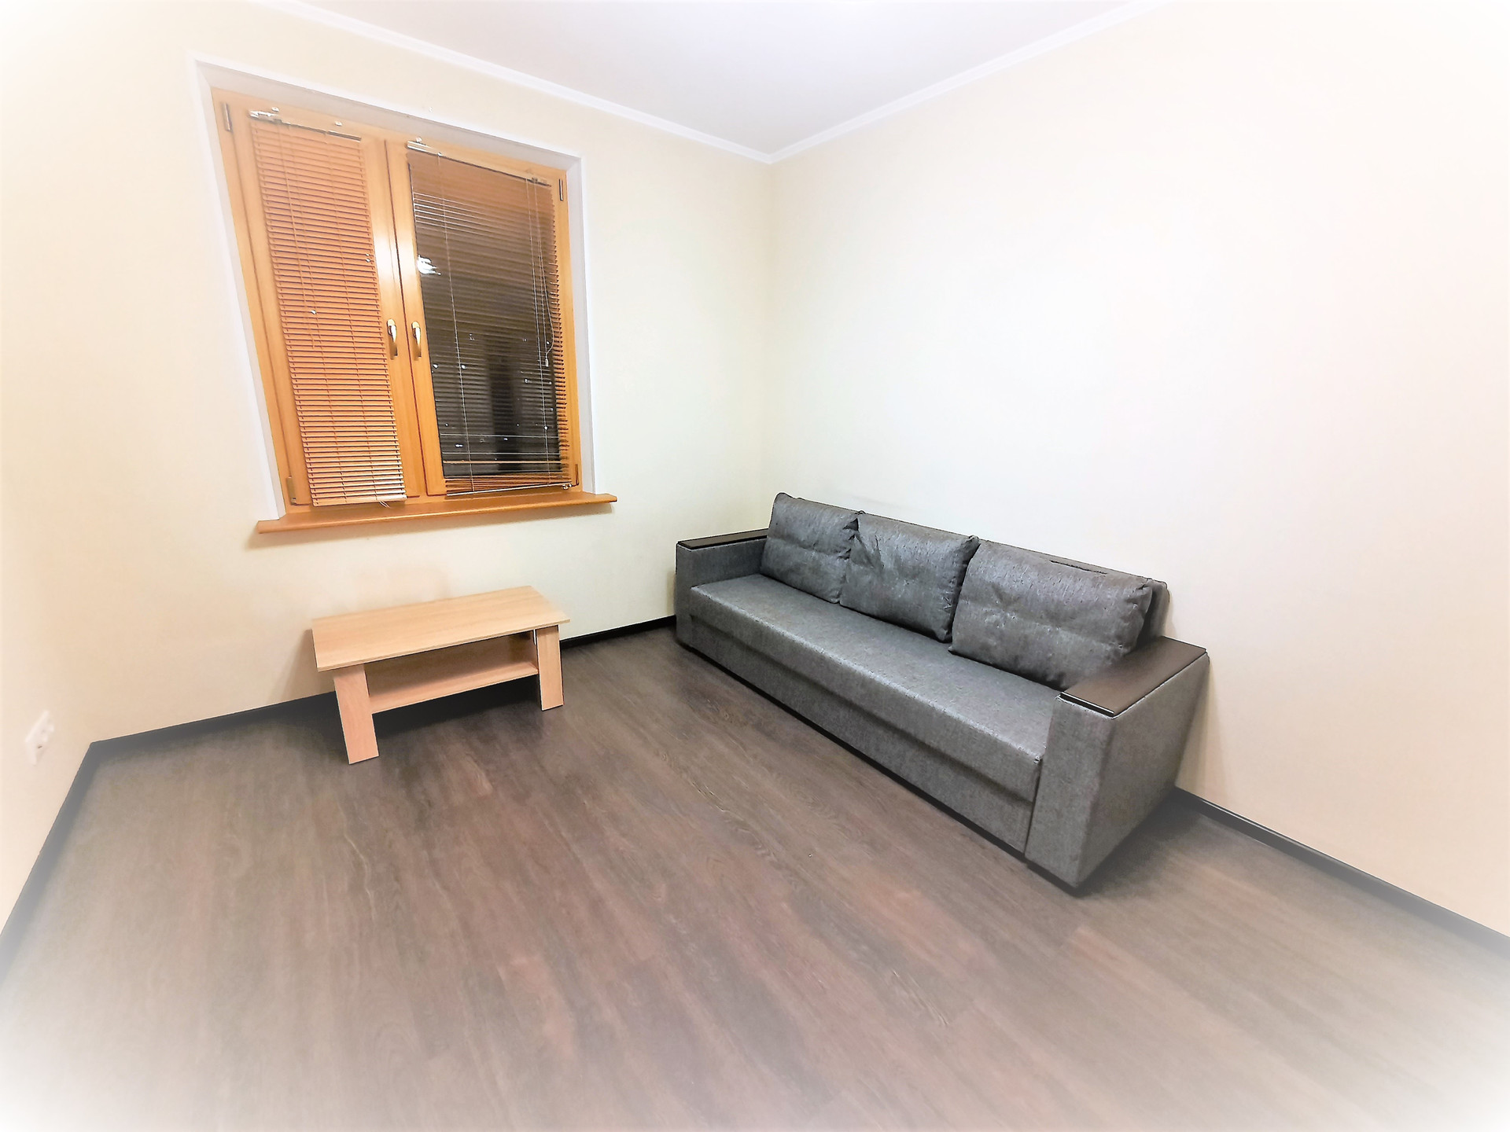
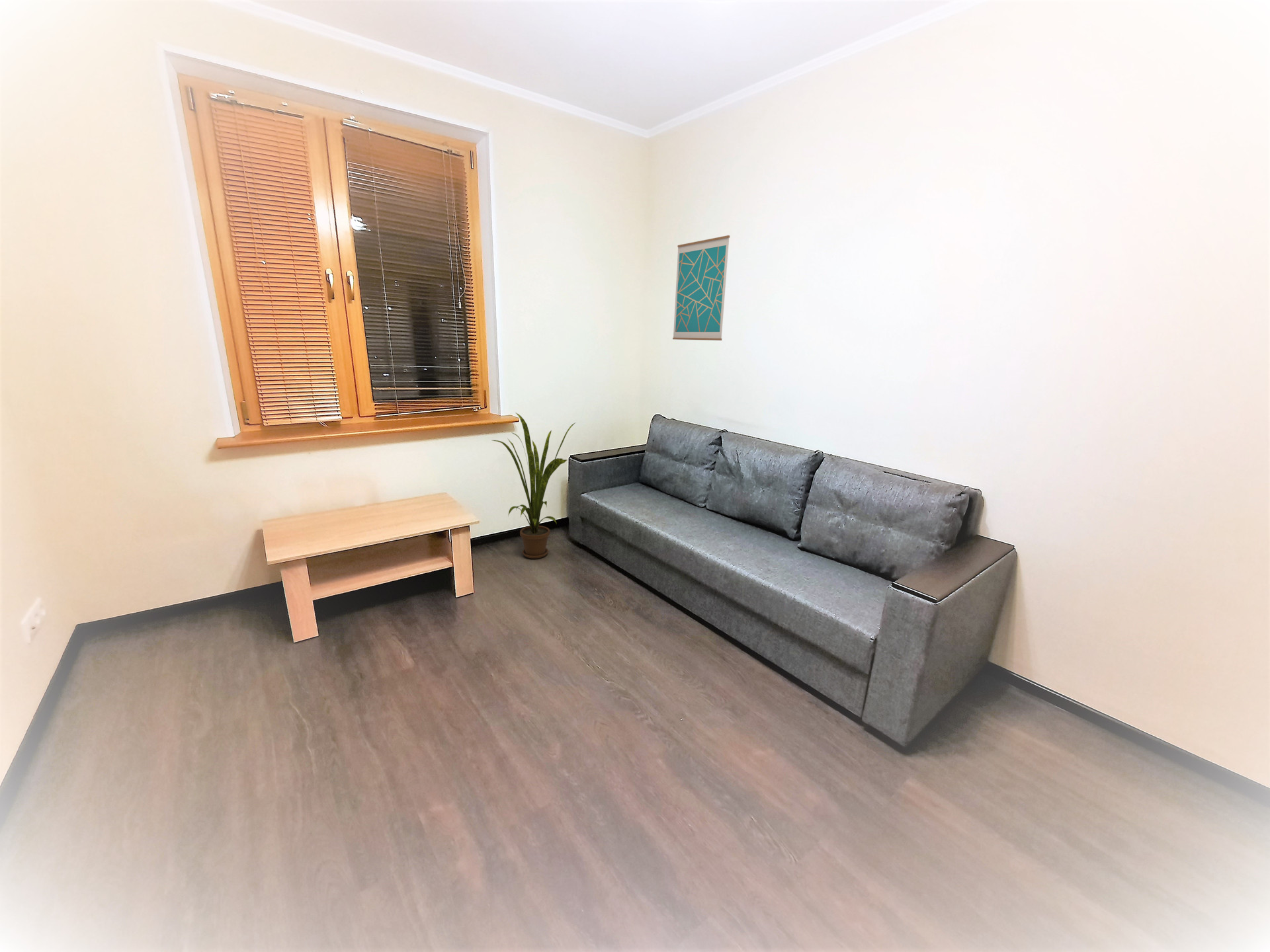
+ house plant [492,412,577,559]
+ wall art [672,235,730,341]
